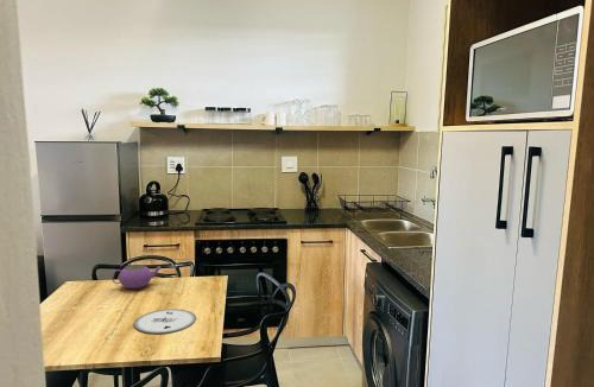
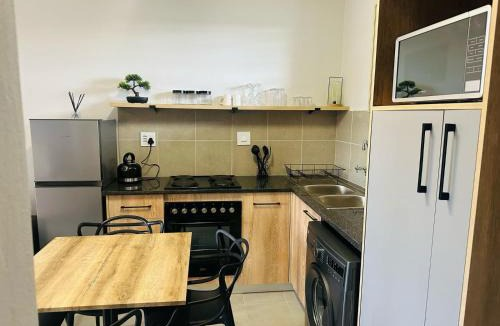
- teapot [110,264,163,290]
- plate [133,307,197,335]
